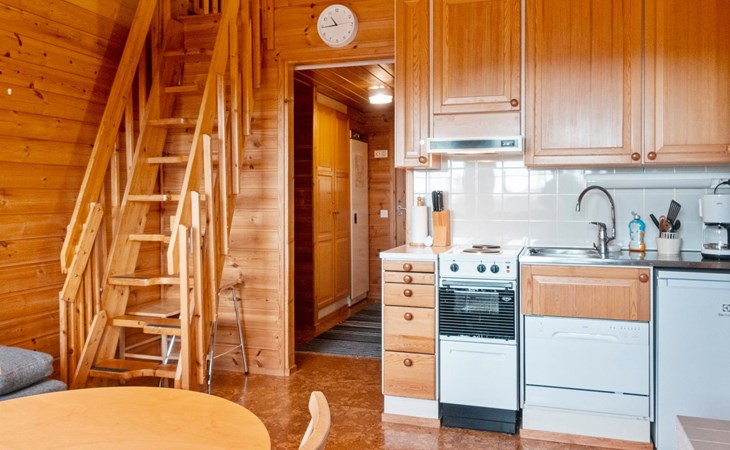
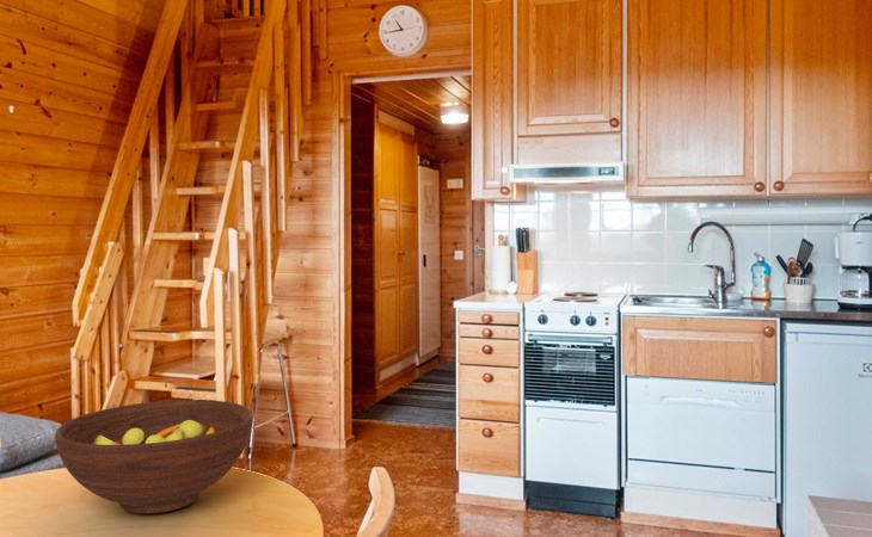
+ fruit bowl [54,399,254,514]
